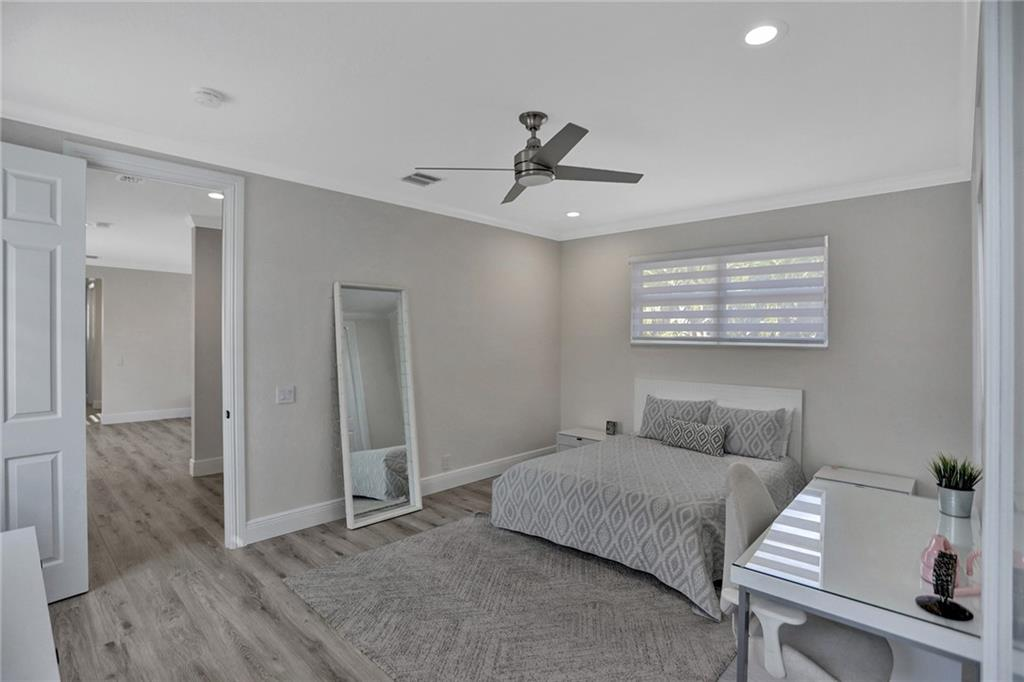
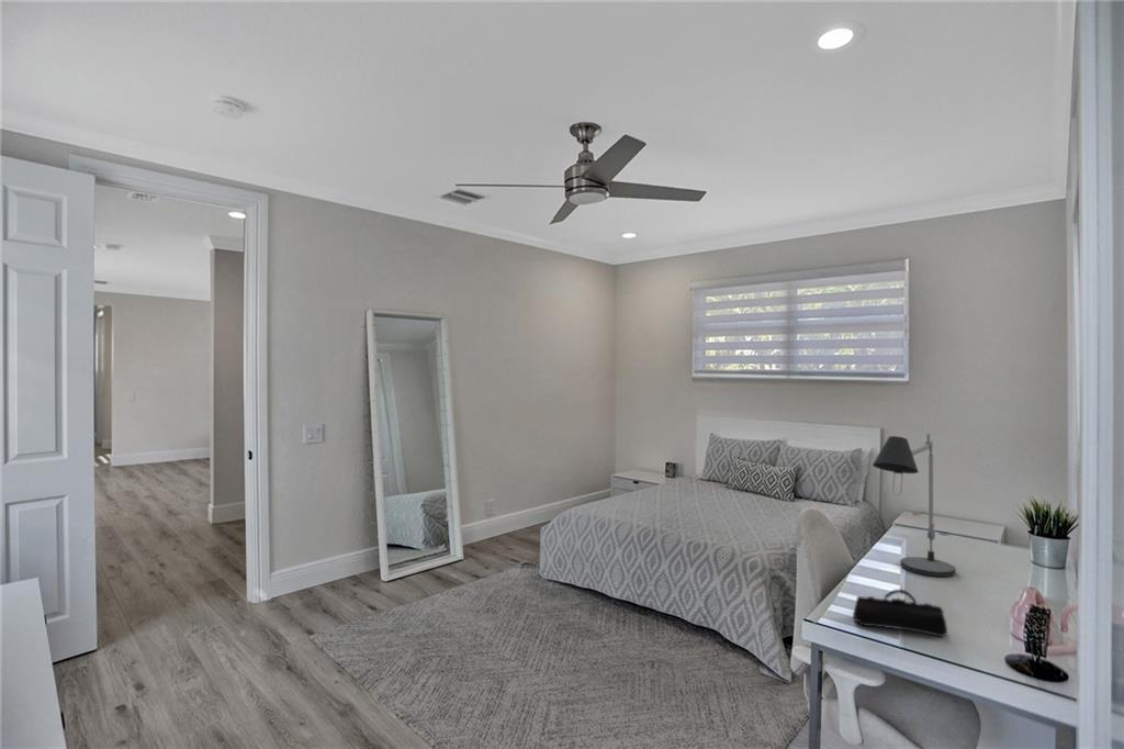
+ pencil case [852,589,948,638]
+ desk lamp [872,433,957,578]
